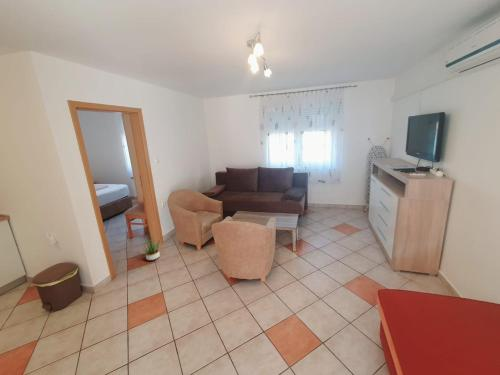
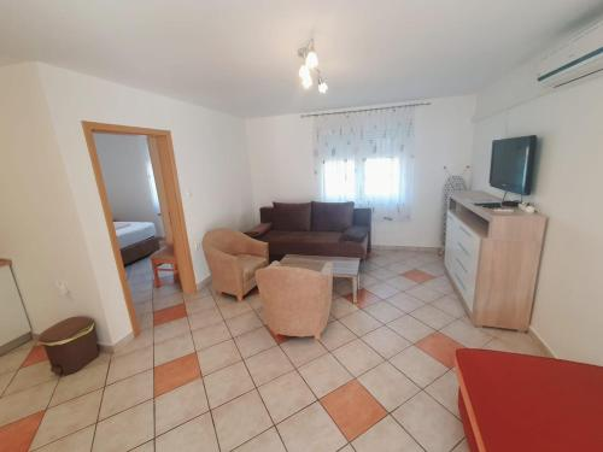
- potted plant [141,236,163,261]
